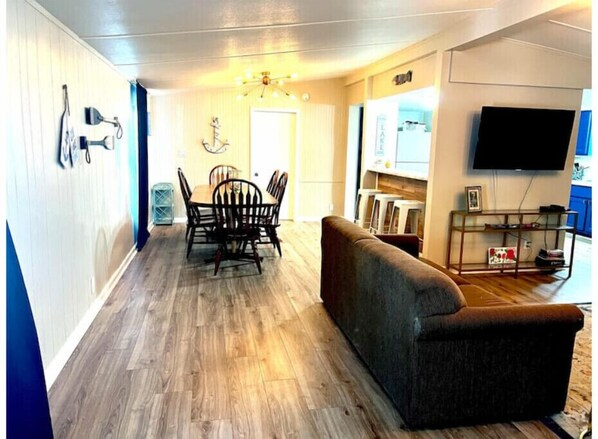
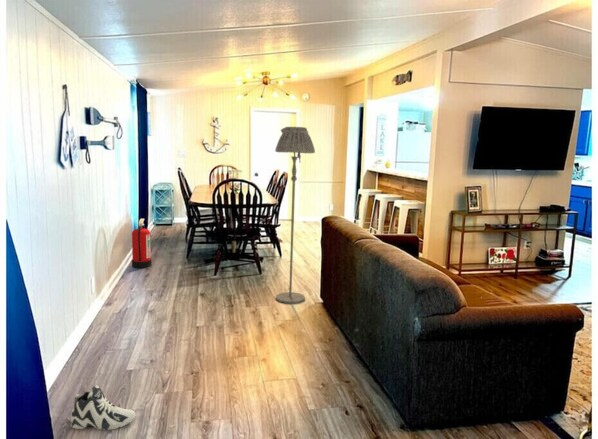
+ floor lamp [274,126,316,304]
+ sneaker [70,385,136,431]
+ fire extinguisher [131,218,153,269]
